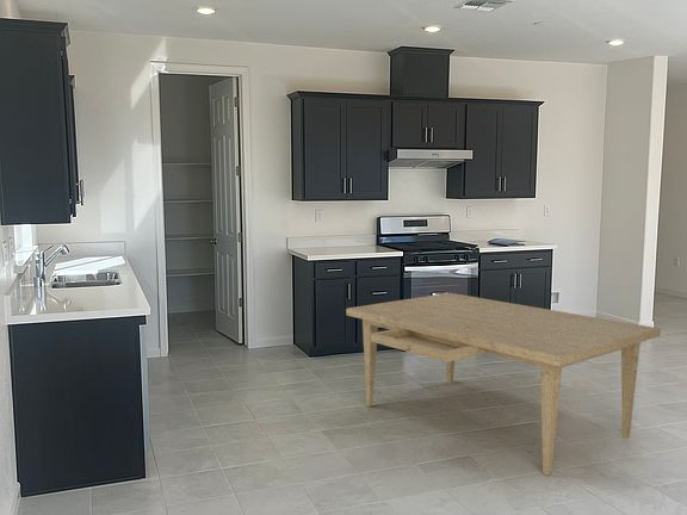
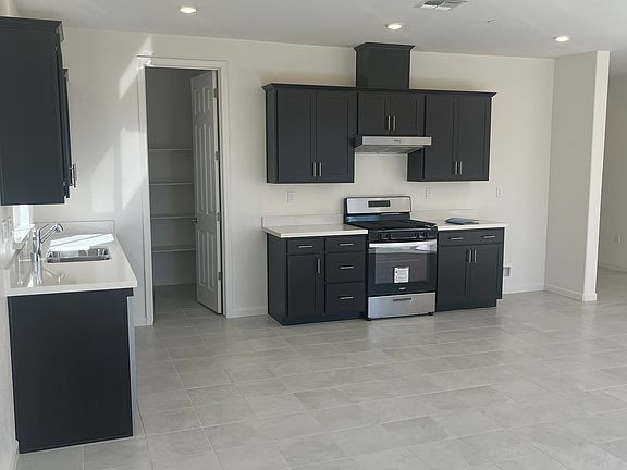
- dining table [345,292,662,477]
